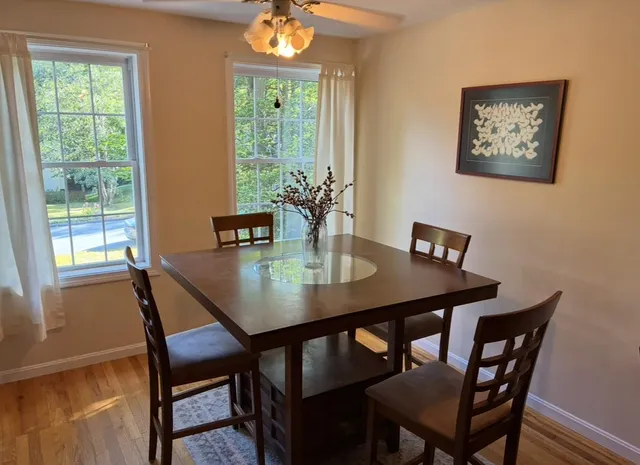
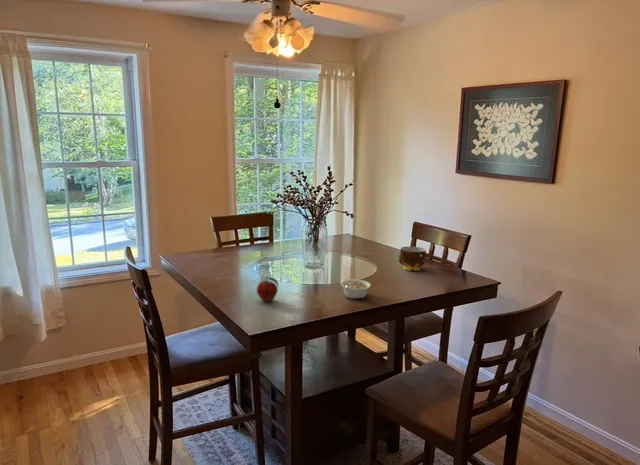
+ legume [340,278,372,300]
+ cup [398,246,427,272]
+ fruit [256,275,279,302]
